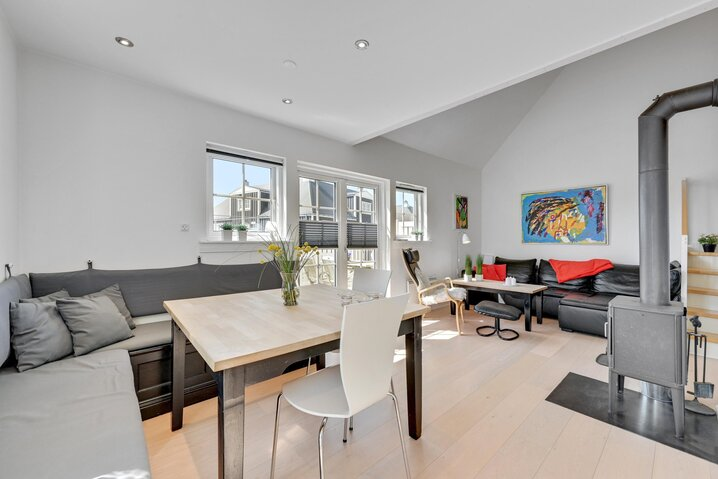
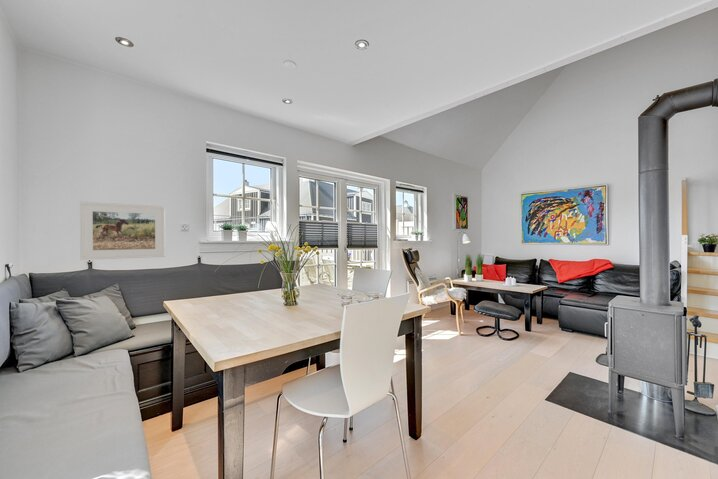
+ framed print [79,201,166,261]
